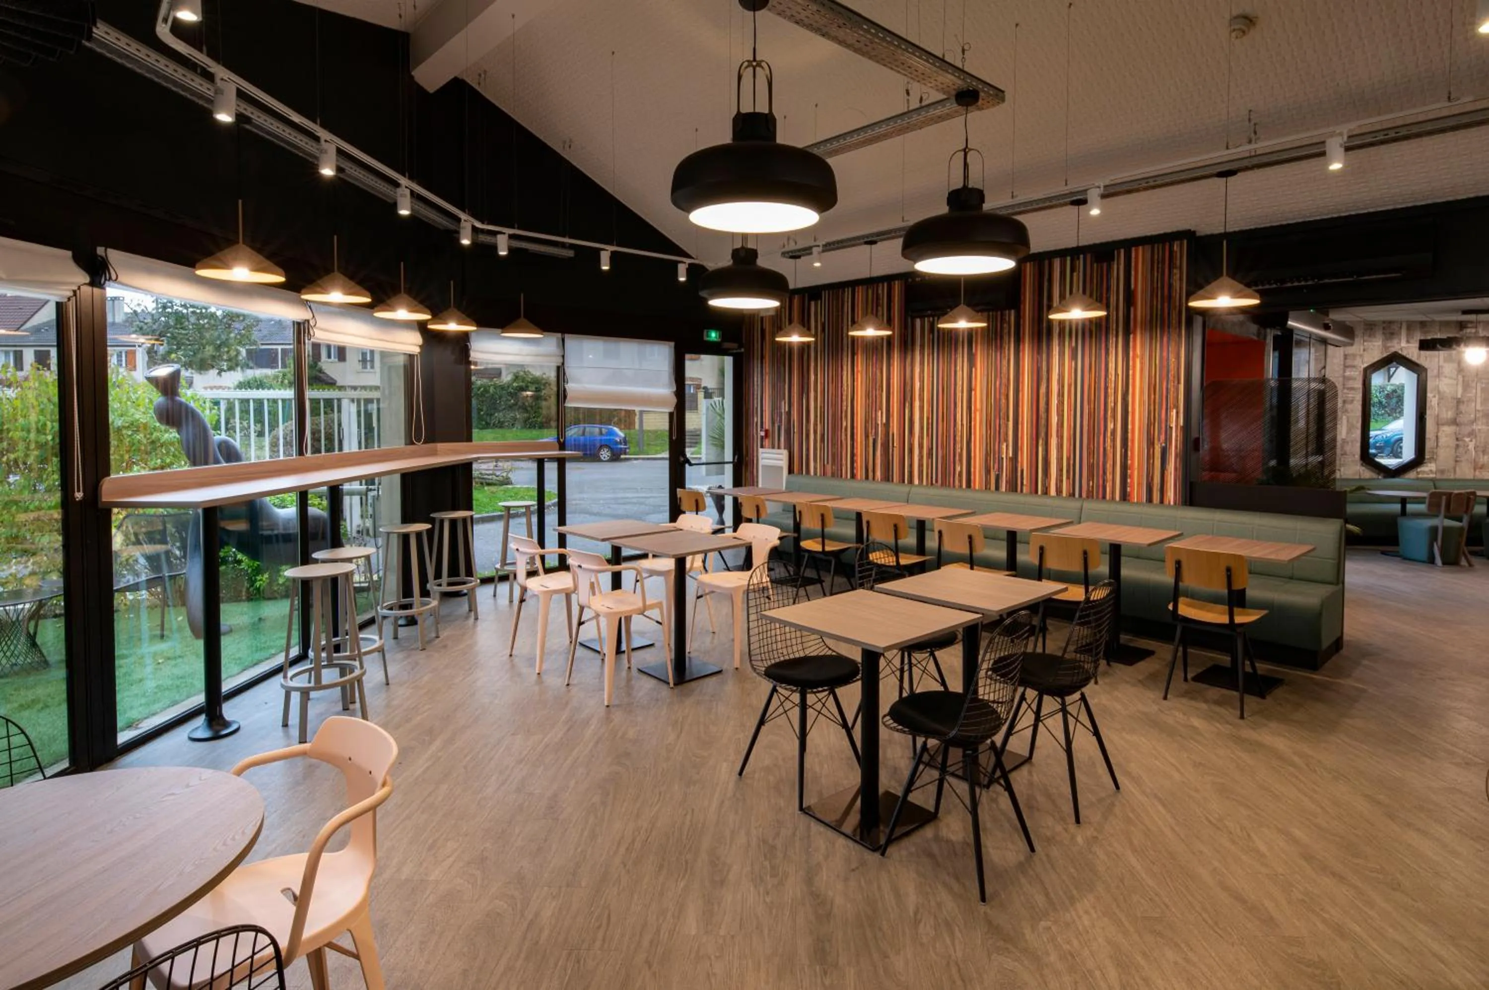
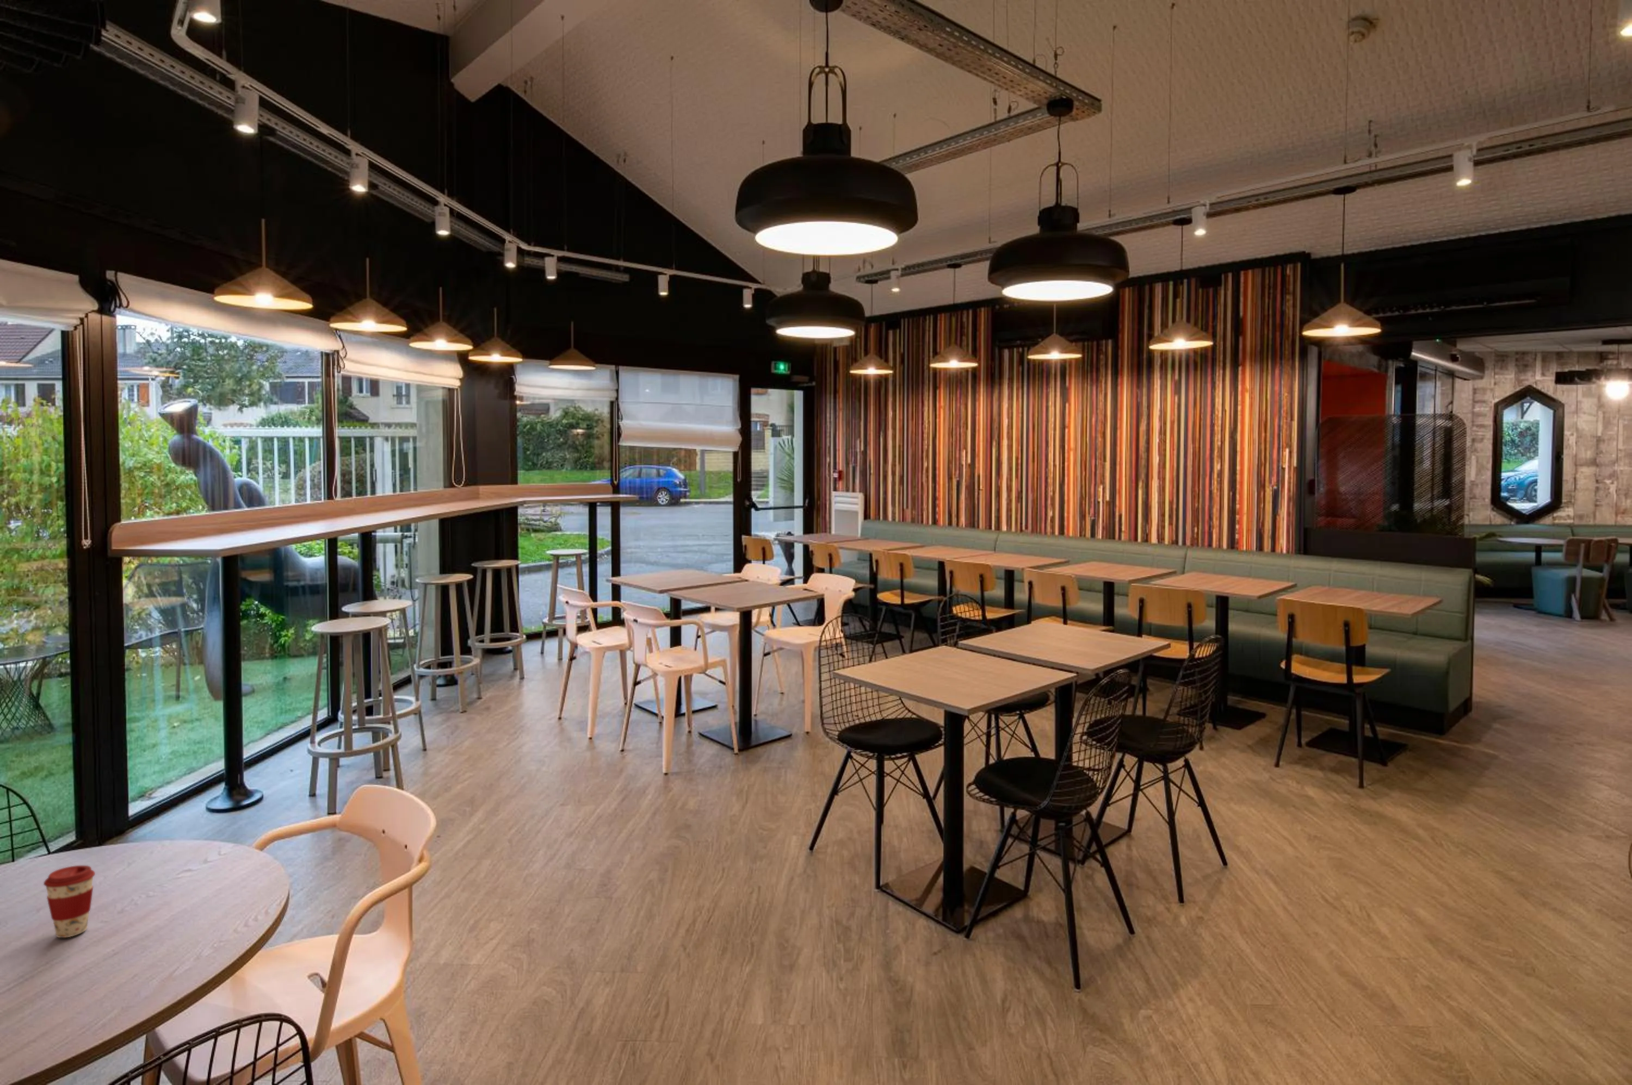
+ coffee cup [42,865,96,938]
